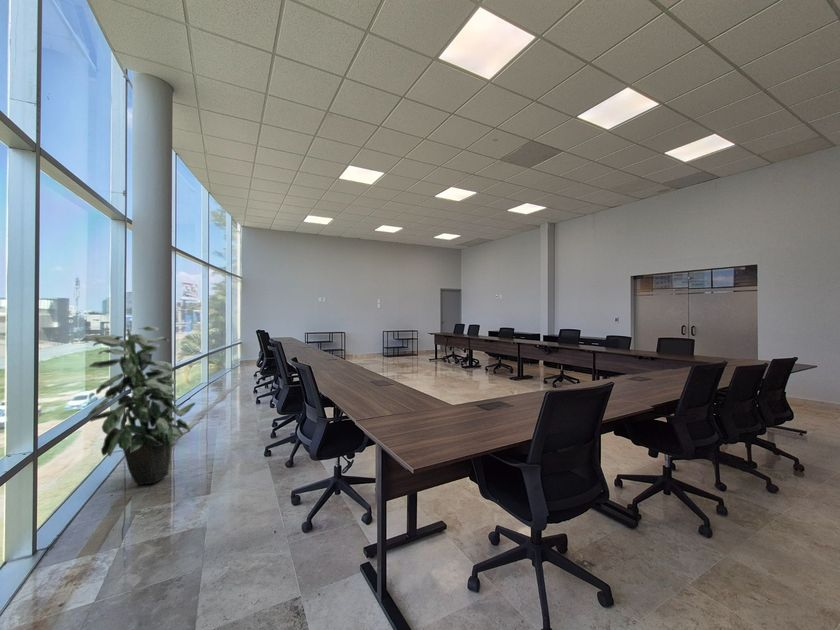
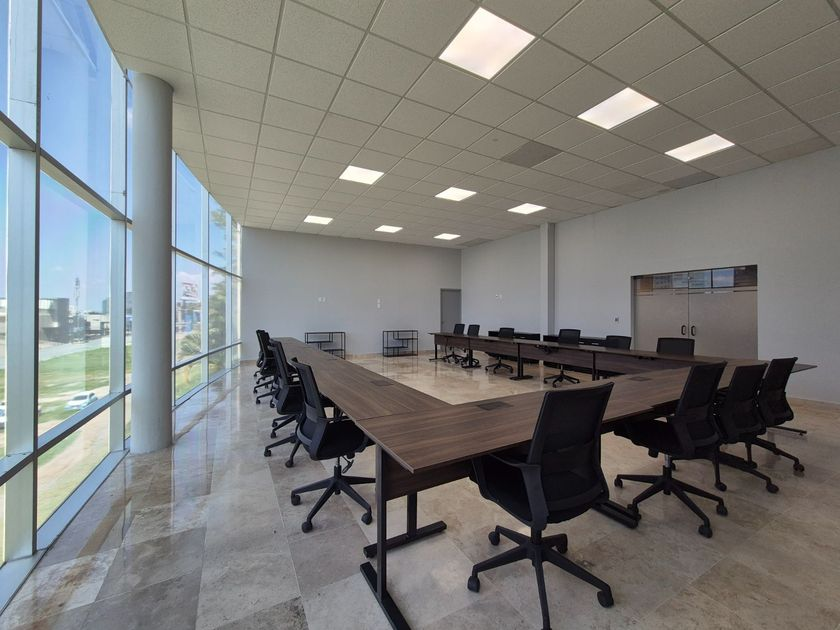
- indoor plant [81,325,196,486]
